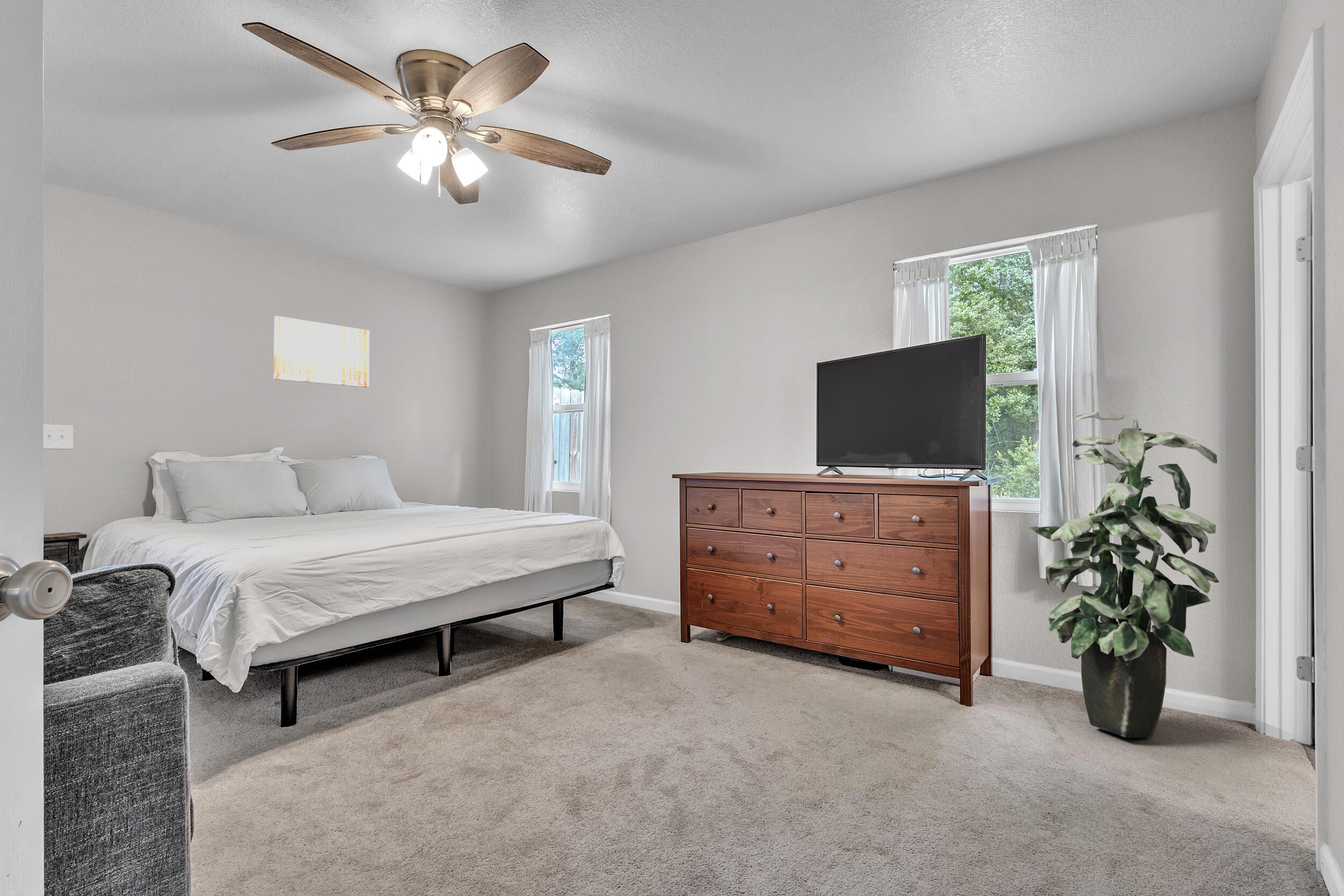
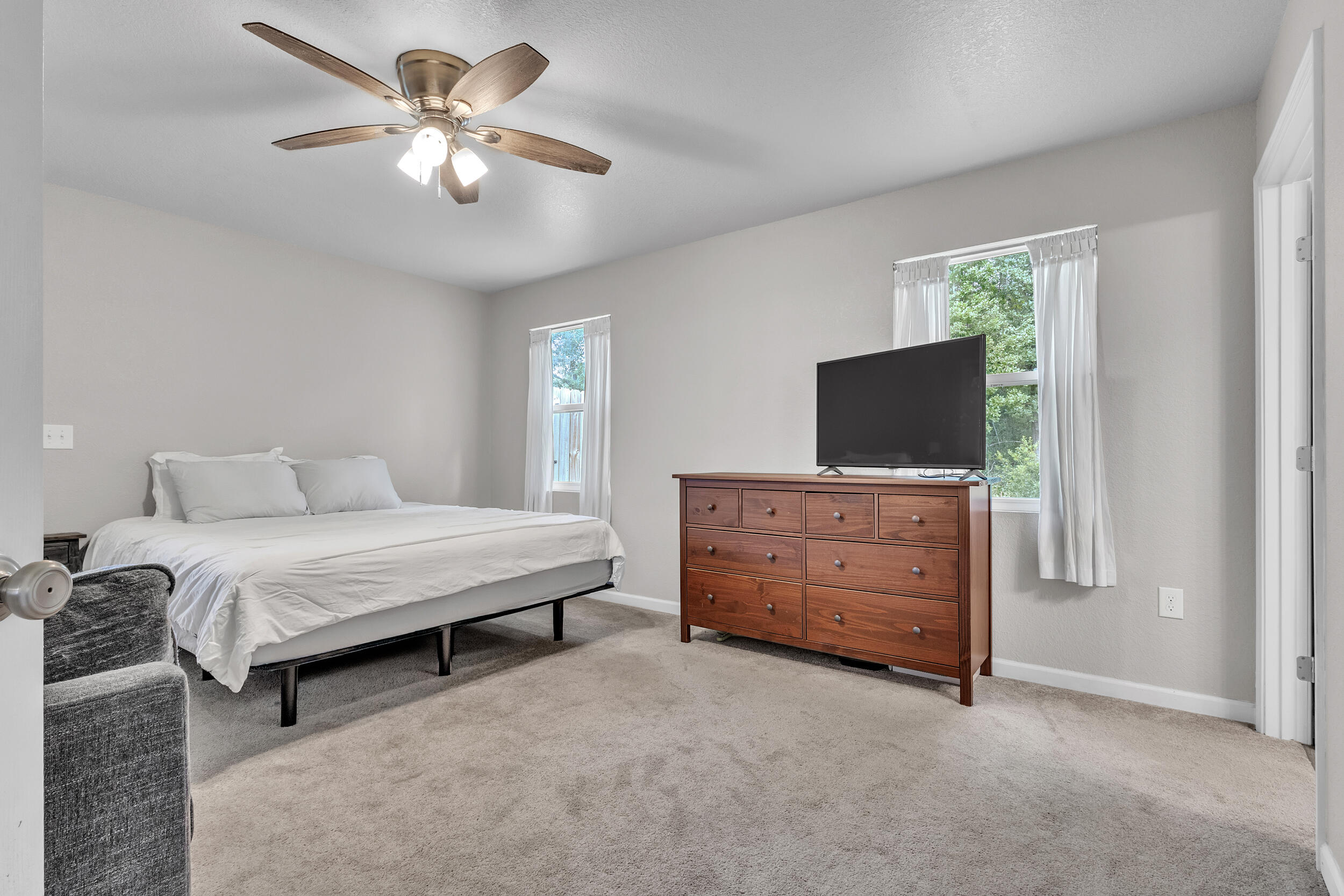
- wall art [273,316,370,388]
- indoor plant [1028,411,1220,739]
